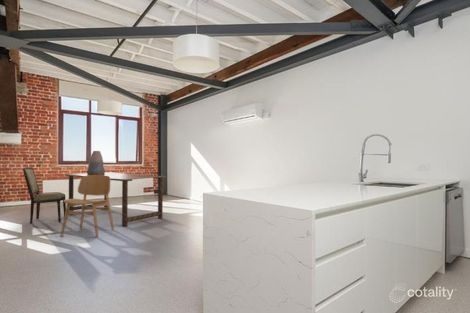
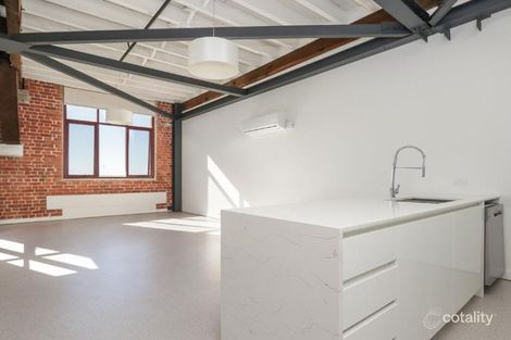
- dining table [65,171,168,228]
- decorative urn [86,150,106,175]
- dining chair [60,175,115,239]
- dining chair [22,166,67,224]
